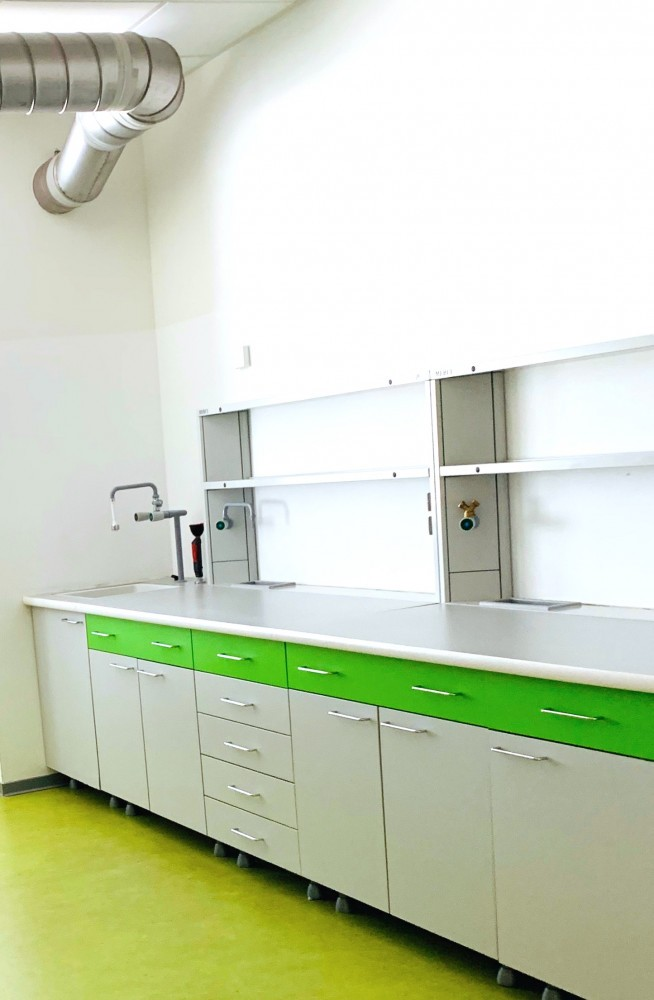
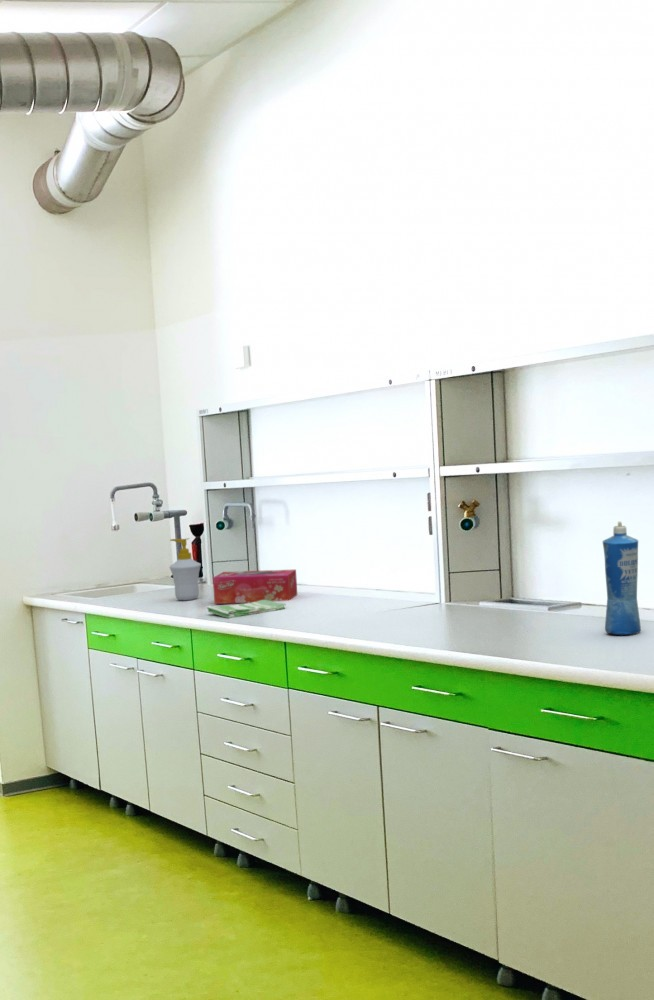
+ dish towel [206,600,287,619]
+ tissue box [212,568,298,605]
+ squeeze bottle [602,520,642,636]
+ soap bottle [169,537,202,601]
